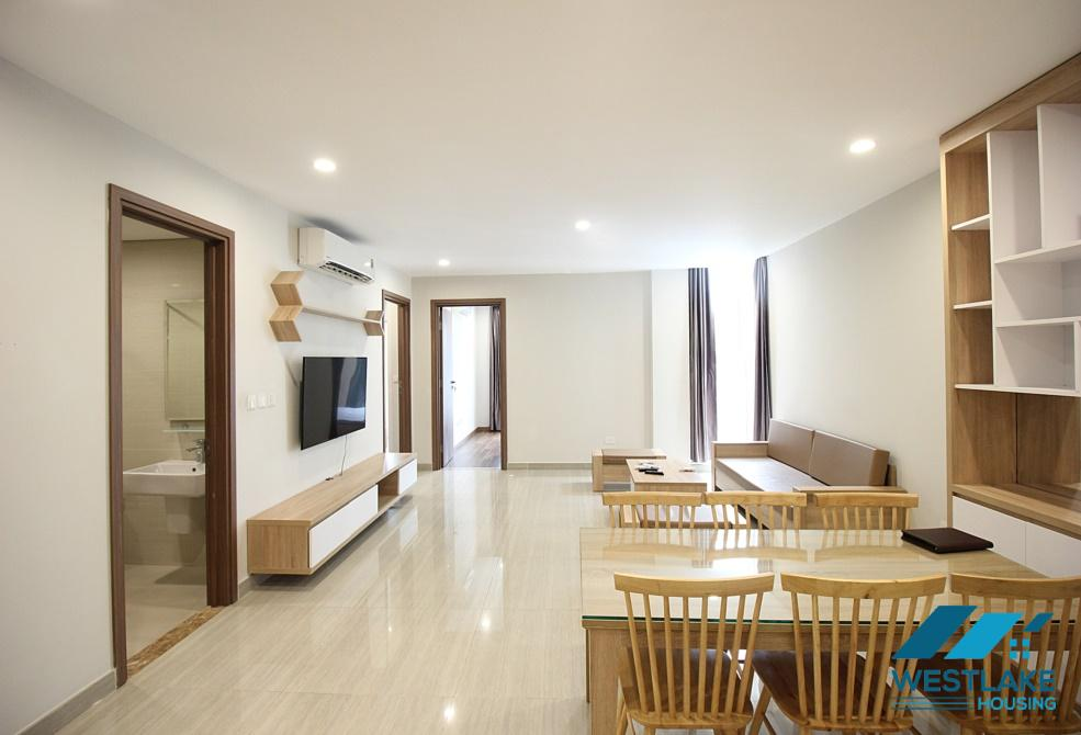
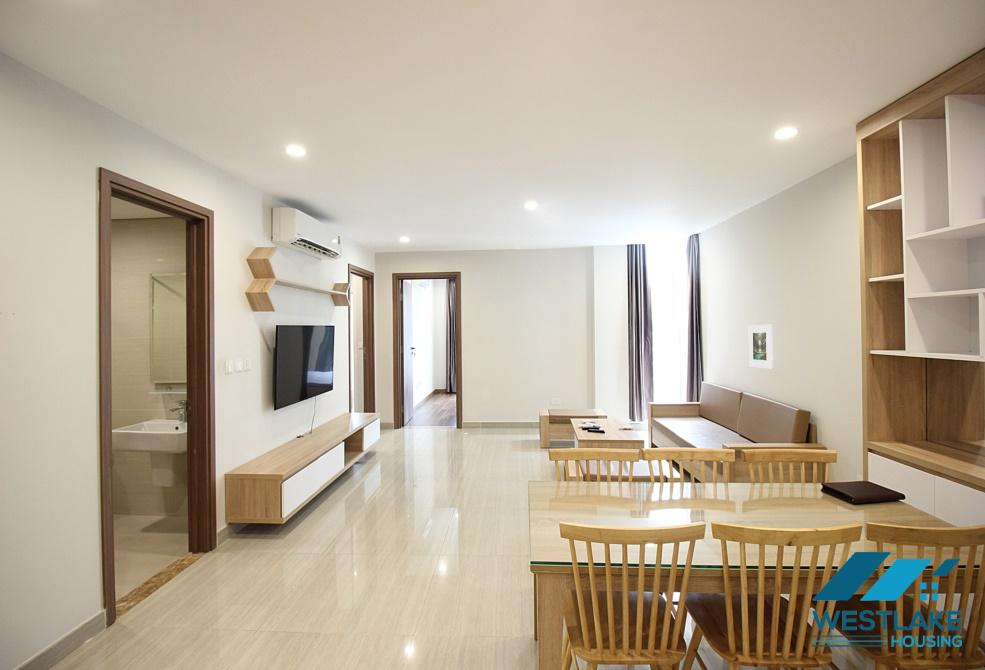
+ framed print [748,324,774,369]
